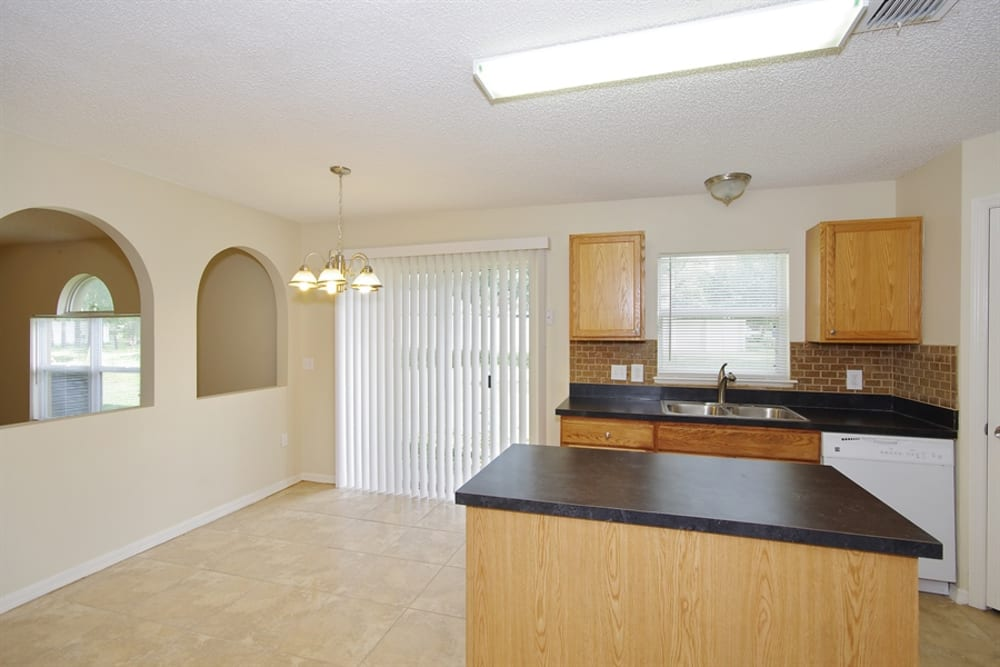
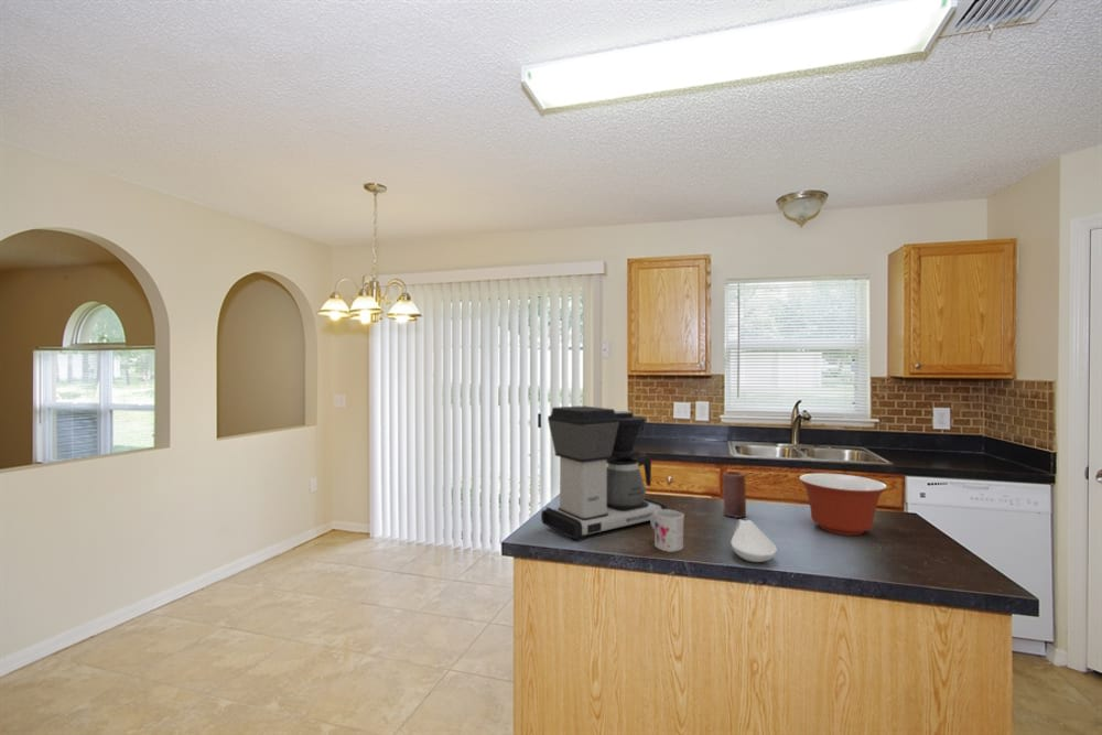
+ mug [650,508,685,553]
+ coffee maker [540,404,669,542]
+ spoon rest [730,519,778,563]
+ candle [722,471,747,519]
+ mixing bowl [798,473,888,537]
